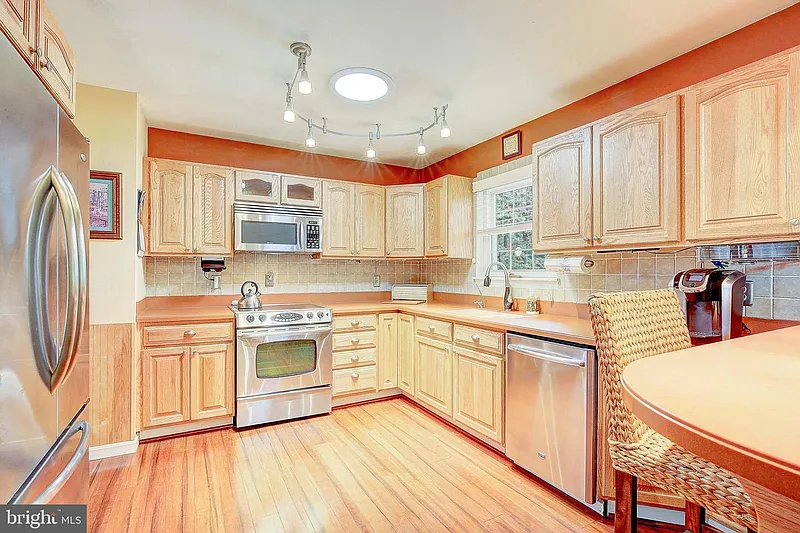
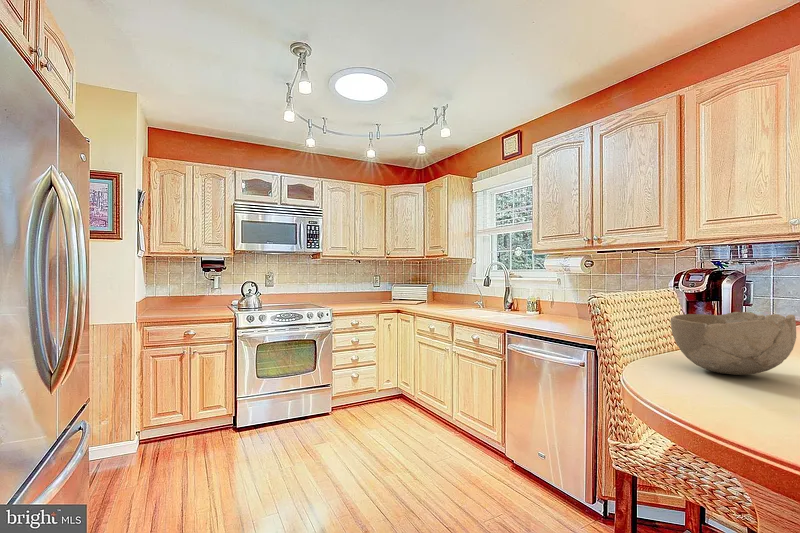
+ bowl [670,311,797,376]
